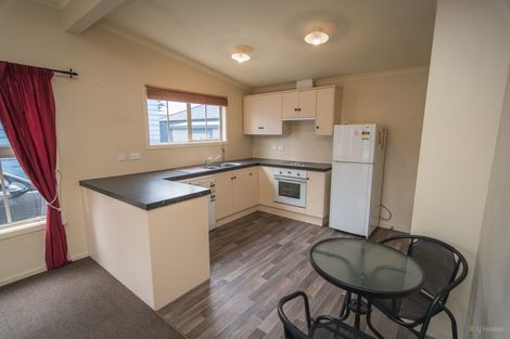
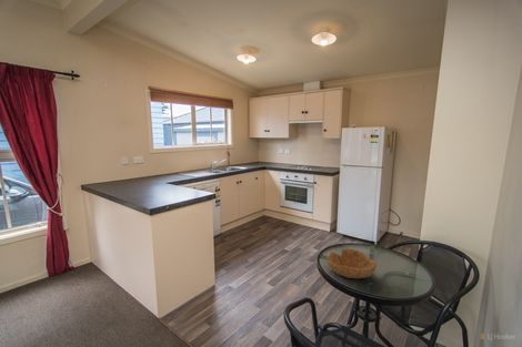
+ bowl [325,247,378,279]
